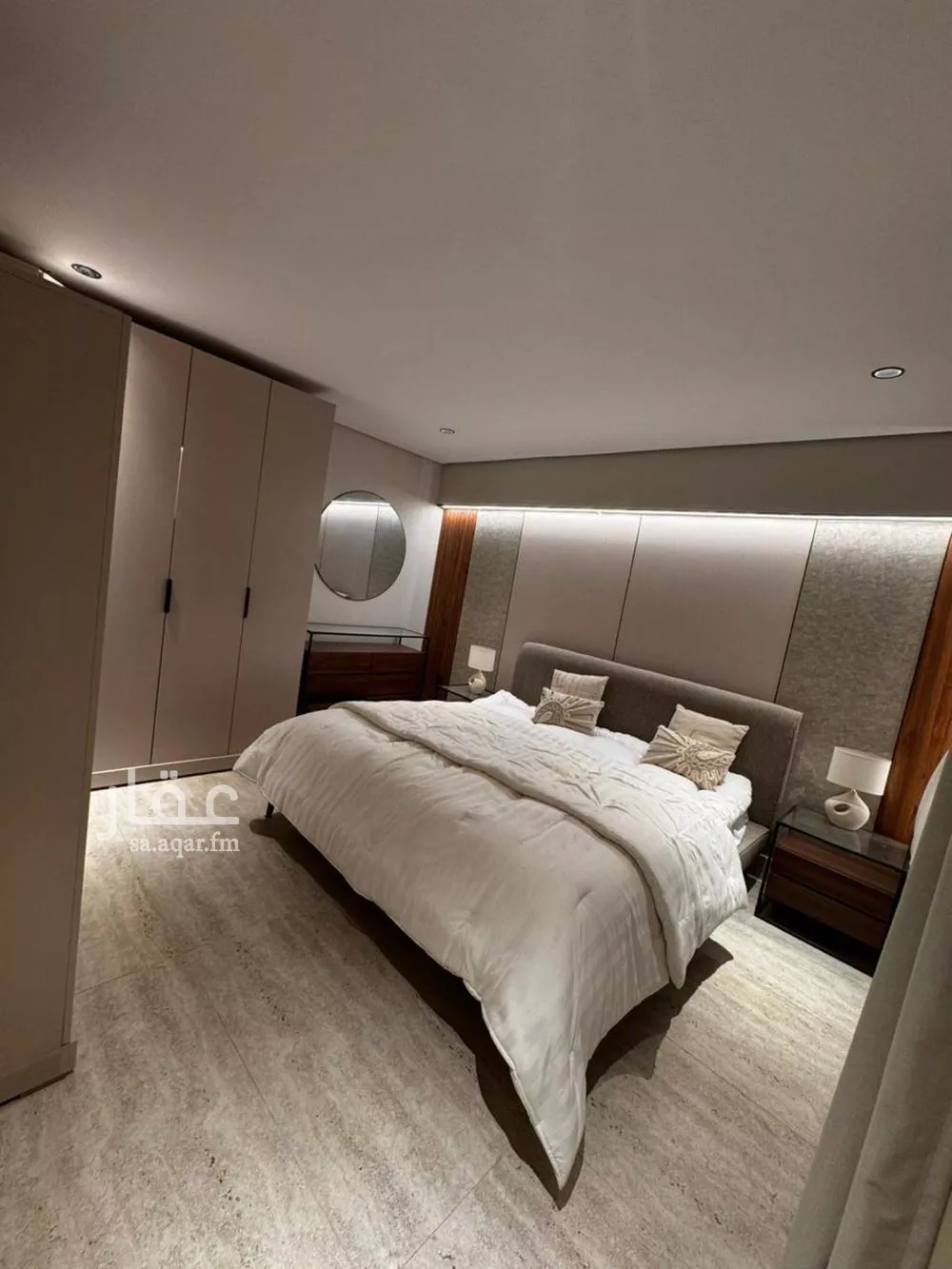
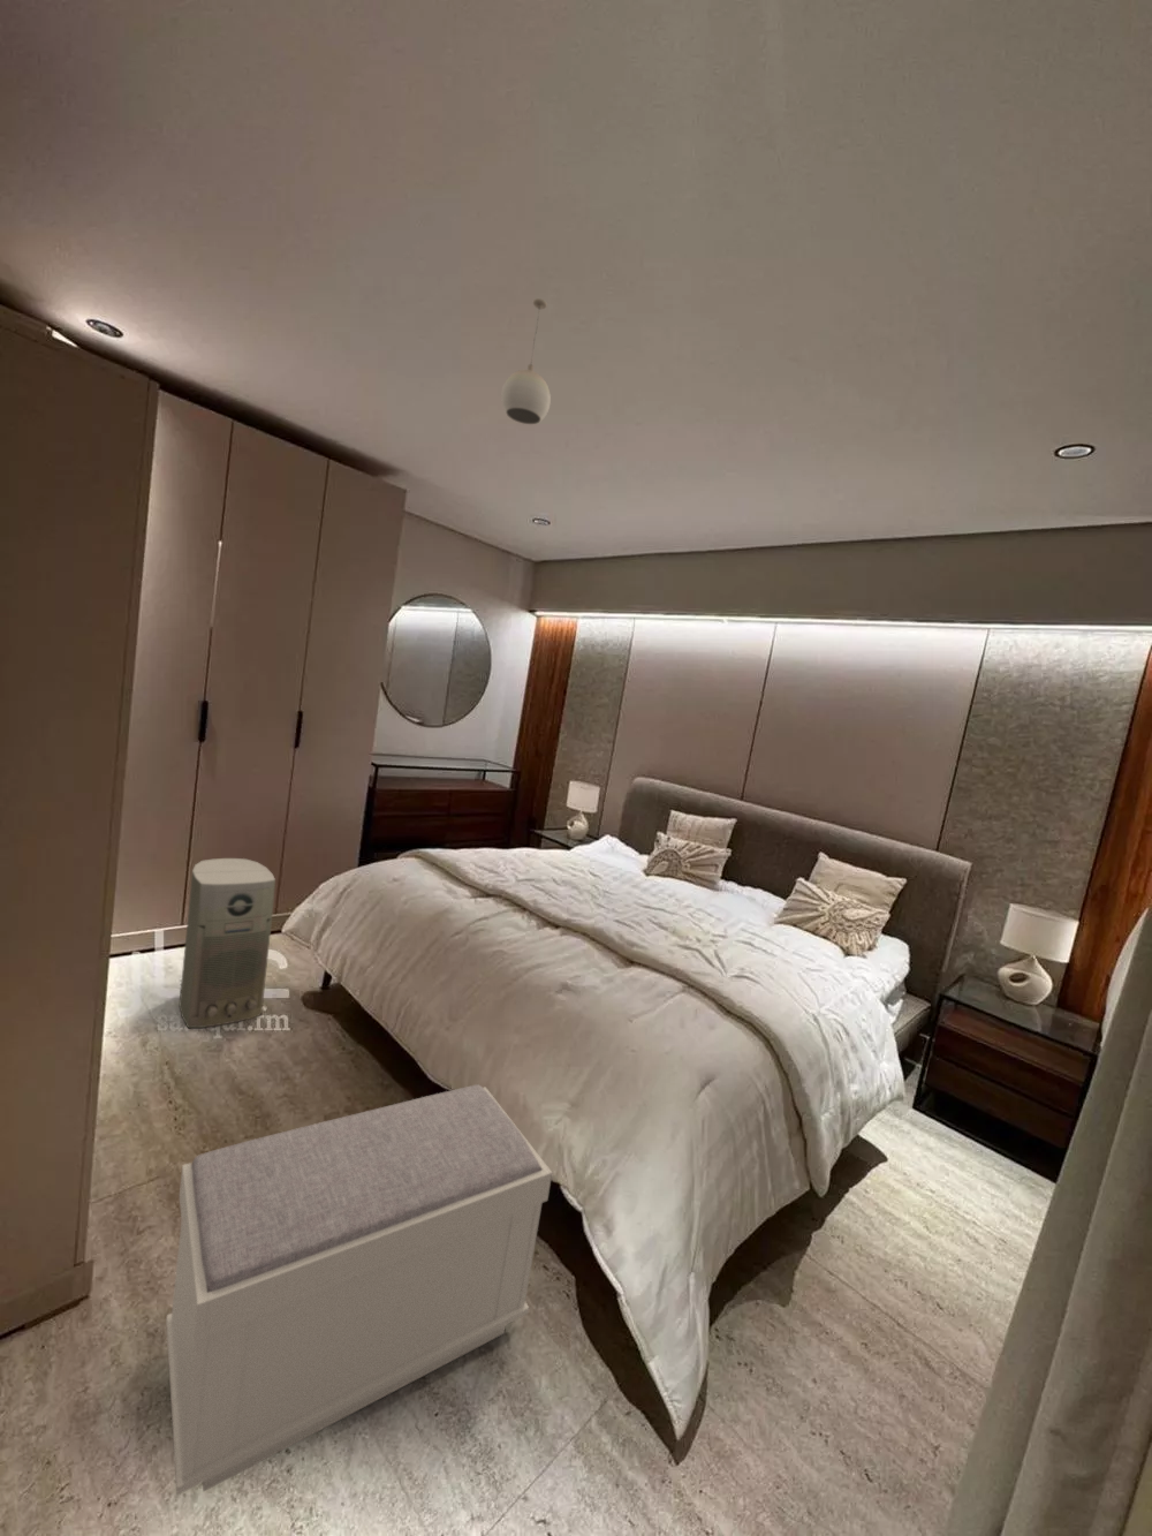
+ air purifier [178,857,276,1029]
+ pendant light [500,298,552,425]
+ bench [165,1083,553,1497]
